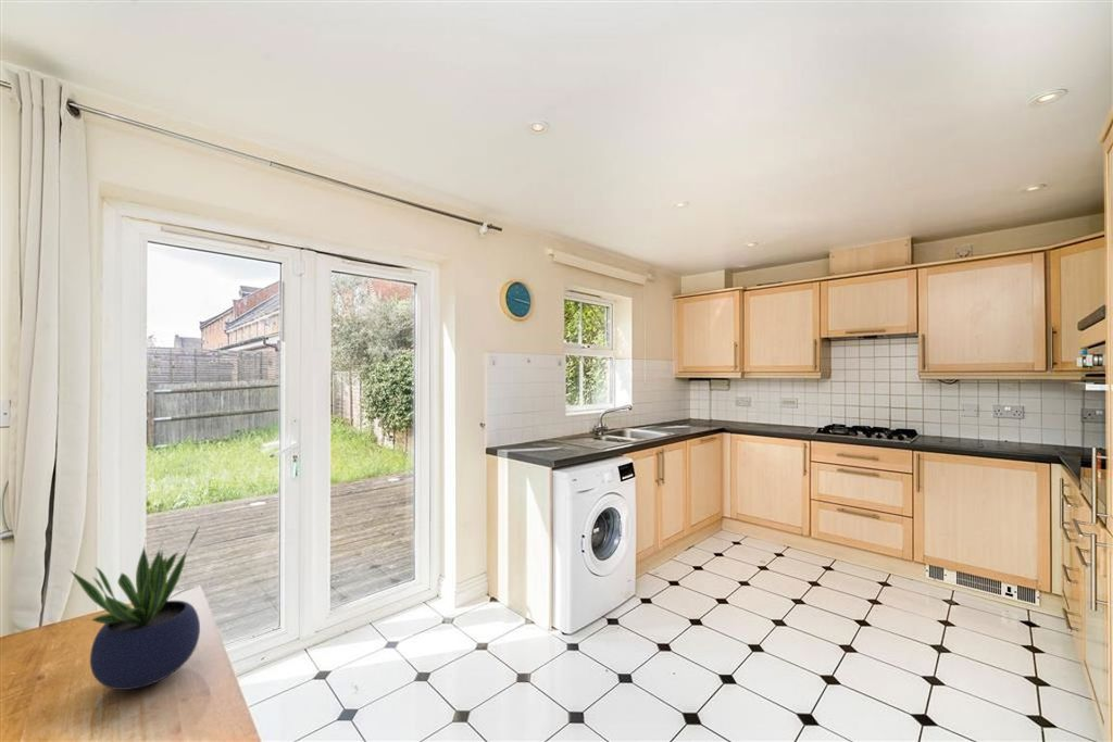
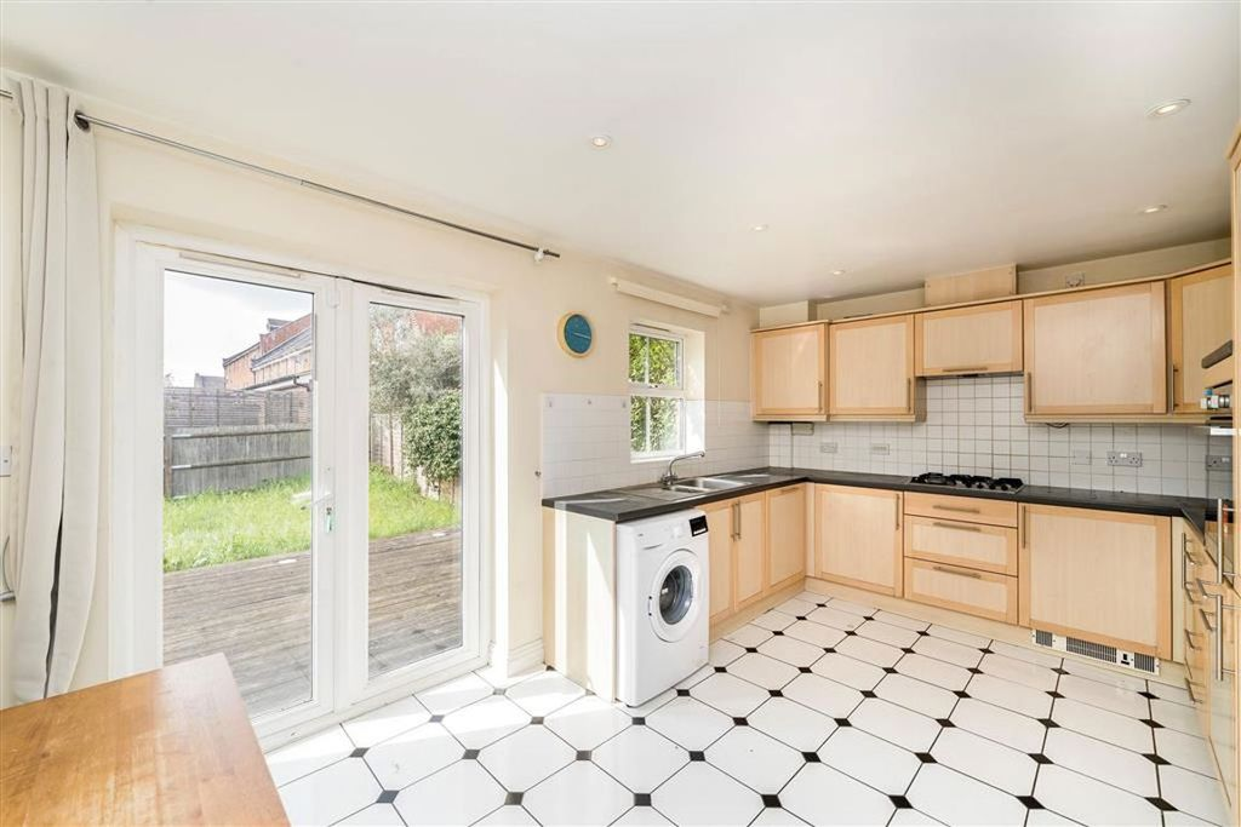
- potted plant [68,527,201,691]
